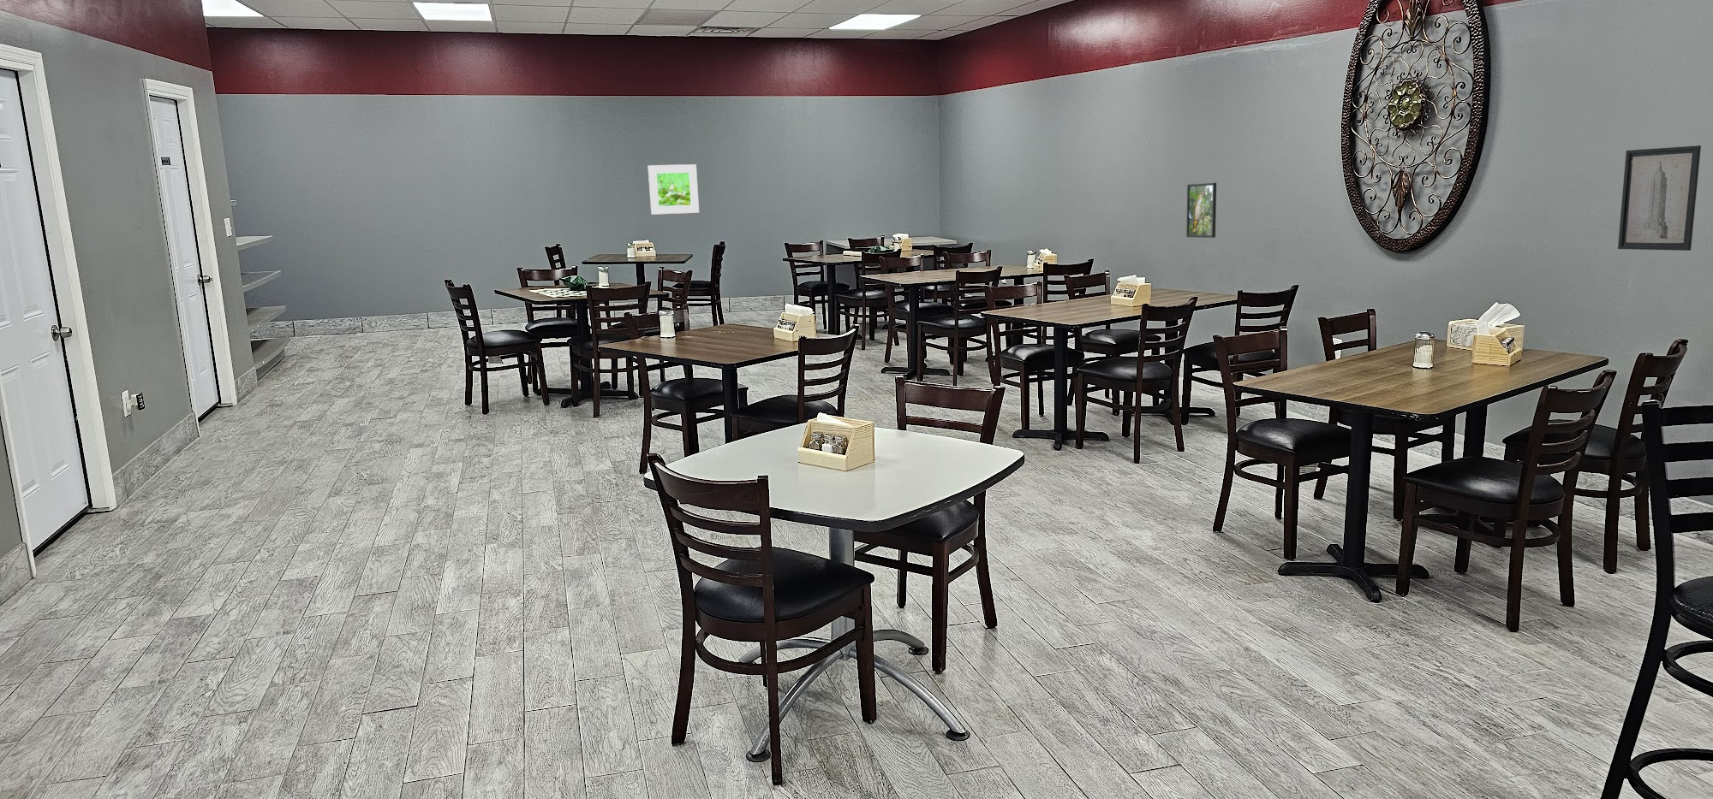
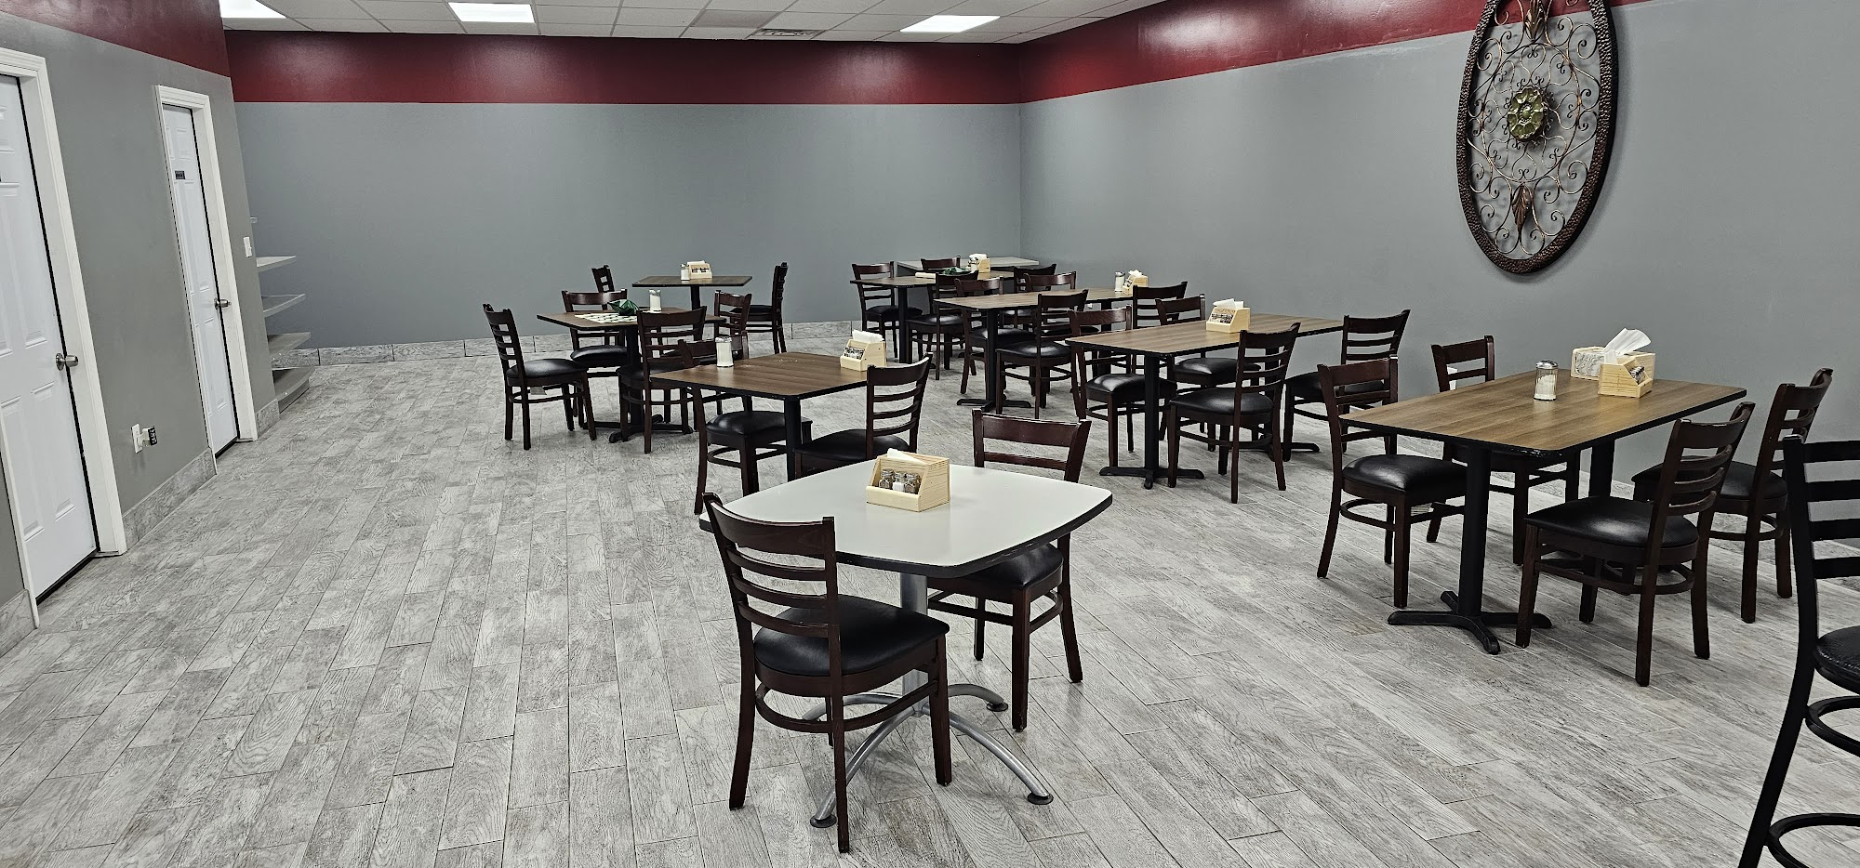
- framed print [648,164,700,215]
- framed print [1185,182,1217,239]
- wall art [1617,144,1702,251]
